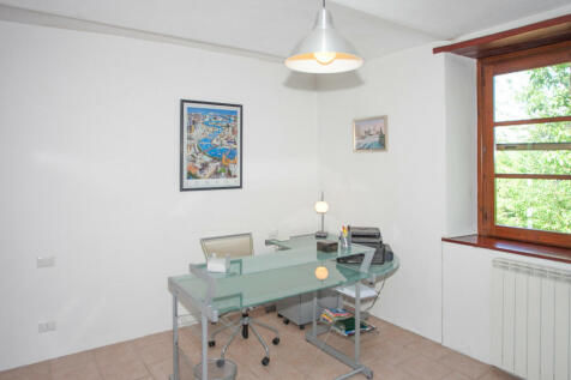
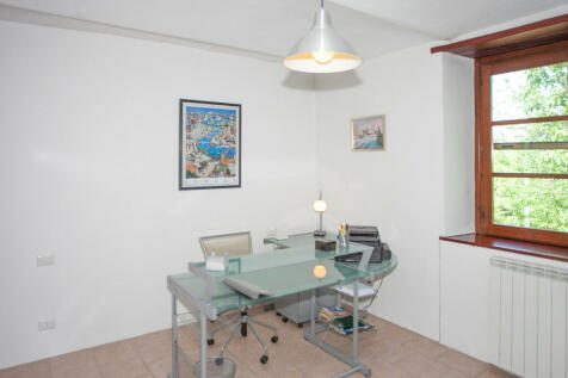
+ keyboard [222,277,276,300]
